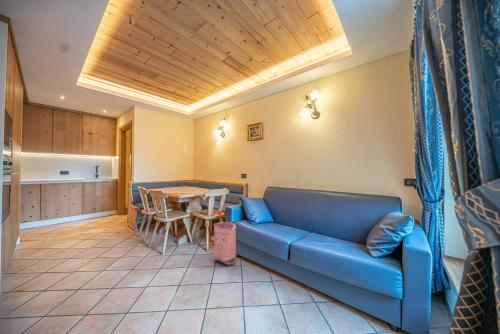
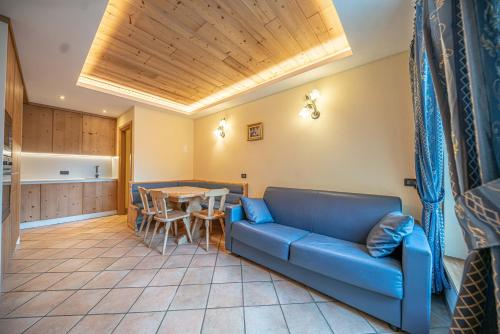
- bag [212,221,237,266]
